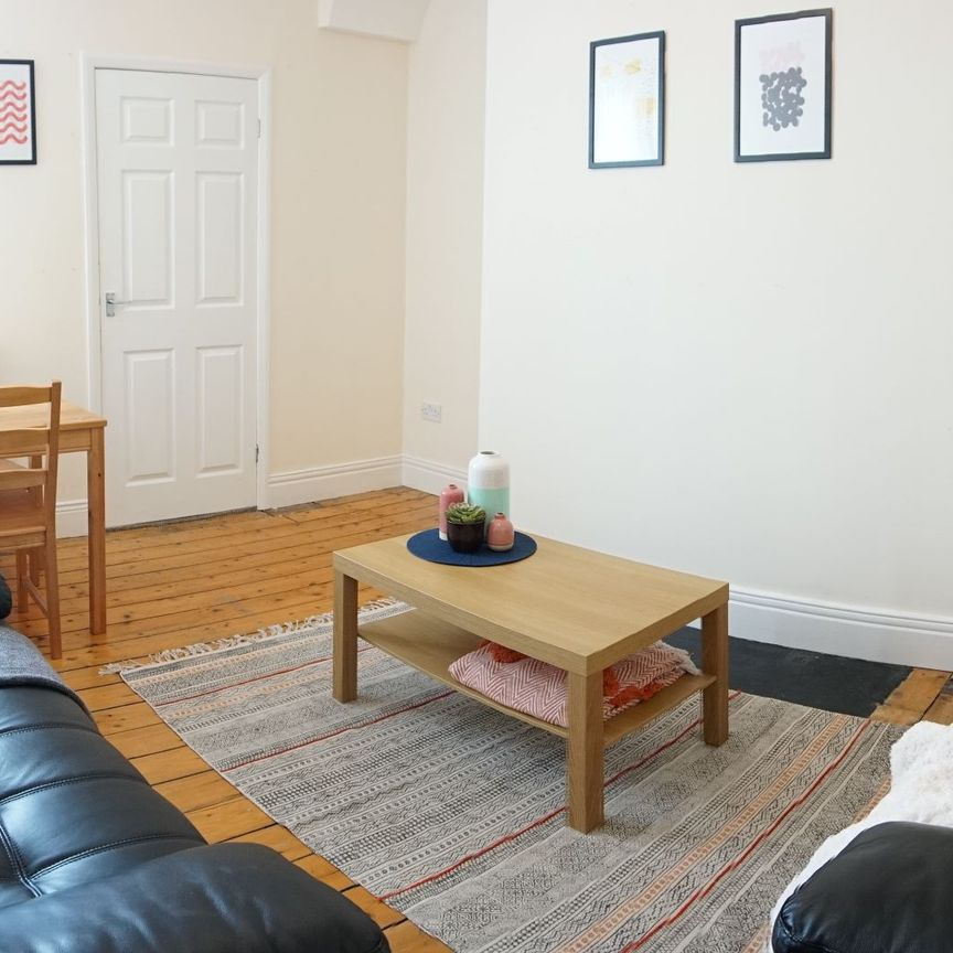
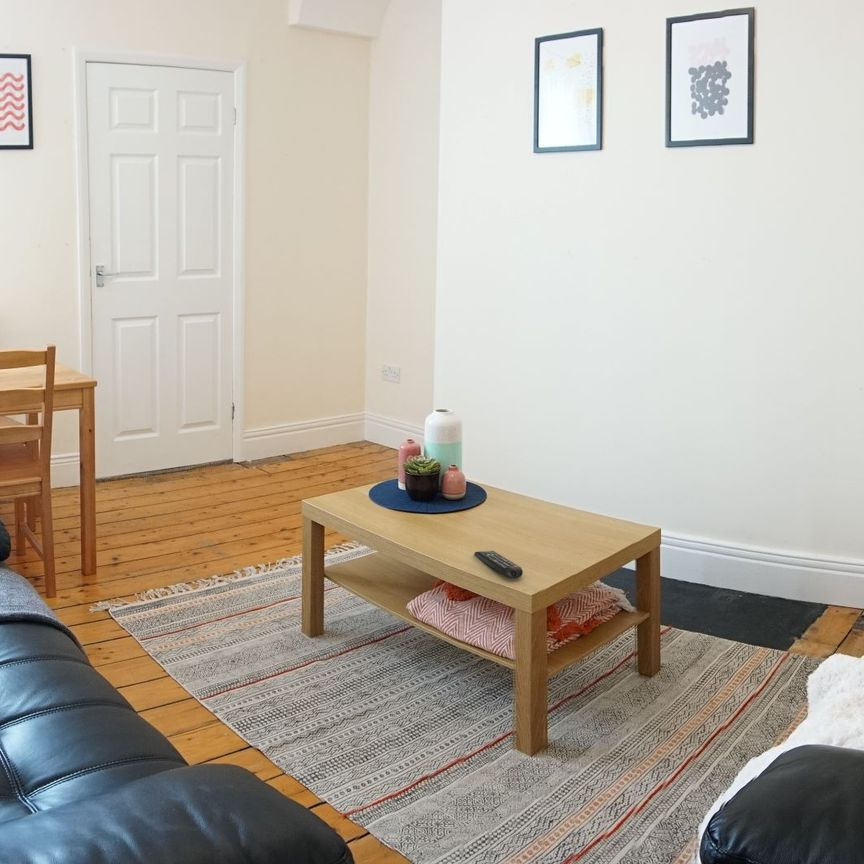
+ remote control [473,550,524,580]
